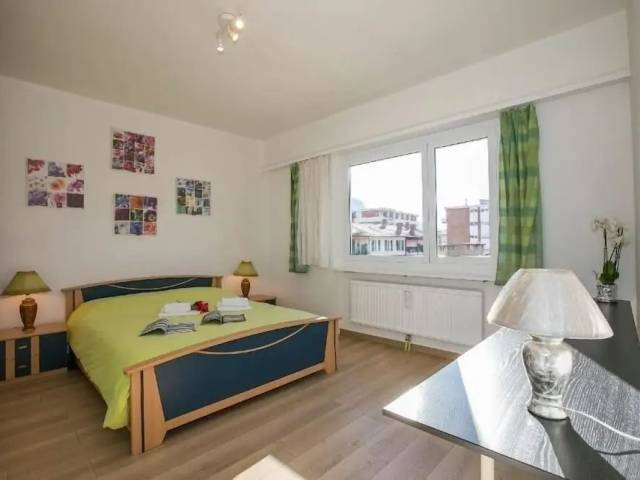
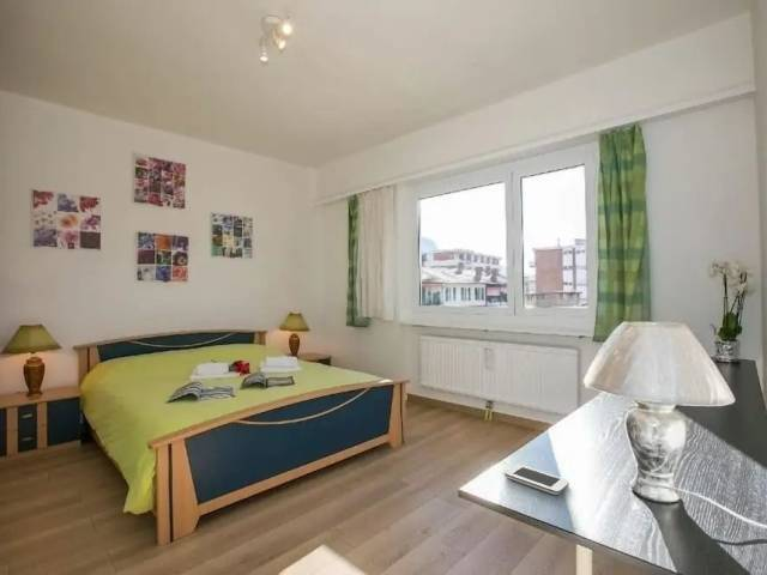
+ smartphone [503,464,570,496]
